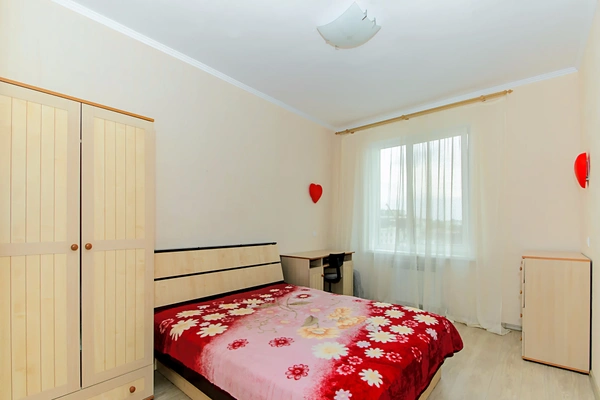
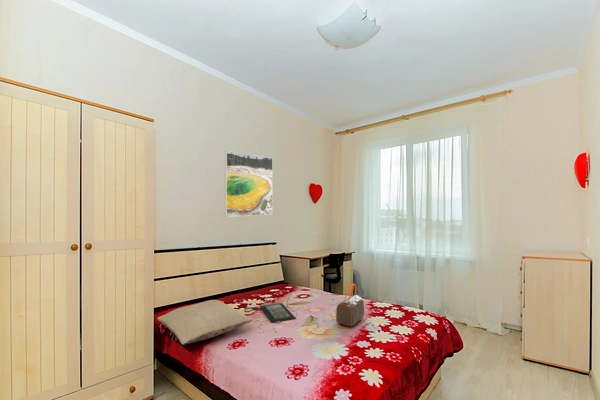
+ pillow [156,299,253,346]
+ clutch bag [243,302,297,324]
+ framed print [224,150,274,218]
+ handbag [335,283,365,327]
